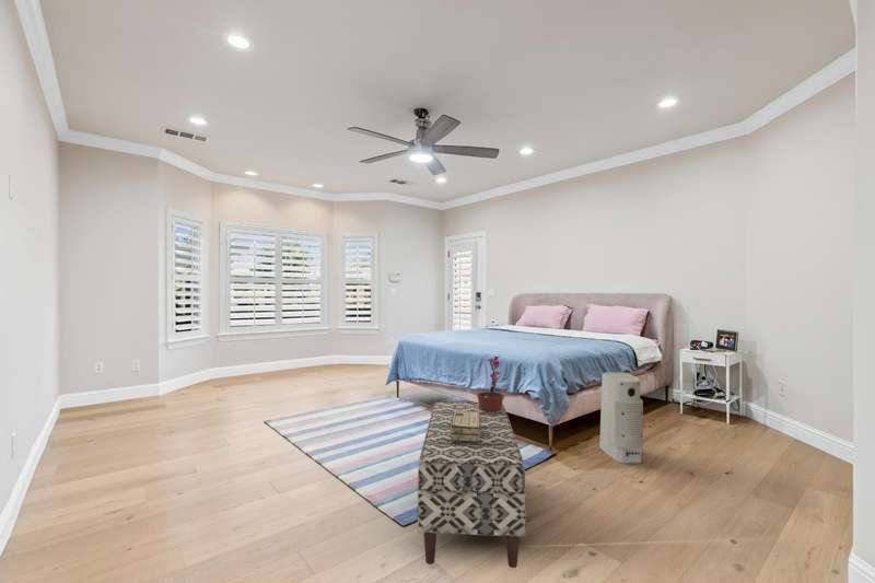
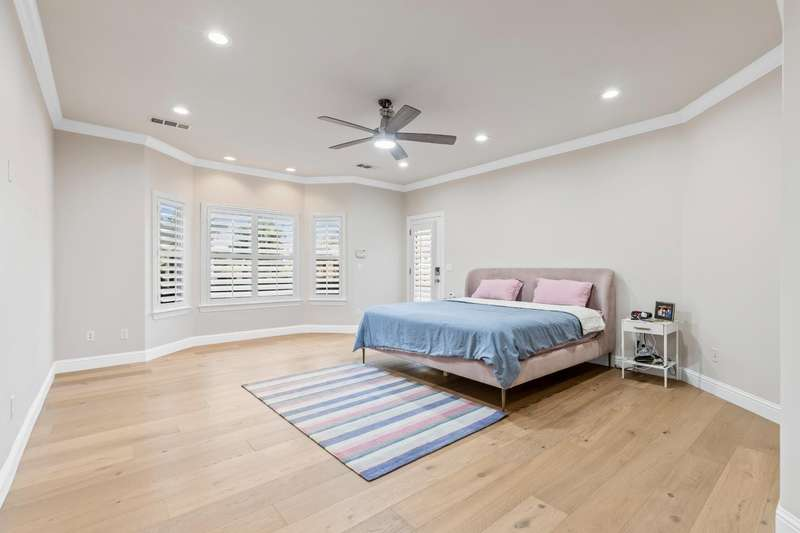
- potted plant [471,355,505,415]
- air purifier [598,371,644,465]
- decorative box [451,411,481,442]
- bench [417,401,527,569]
